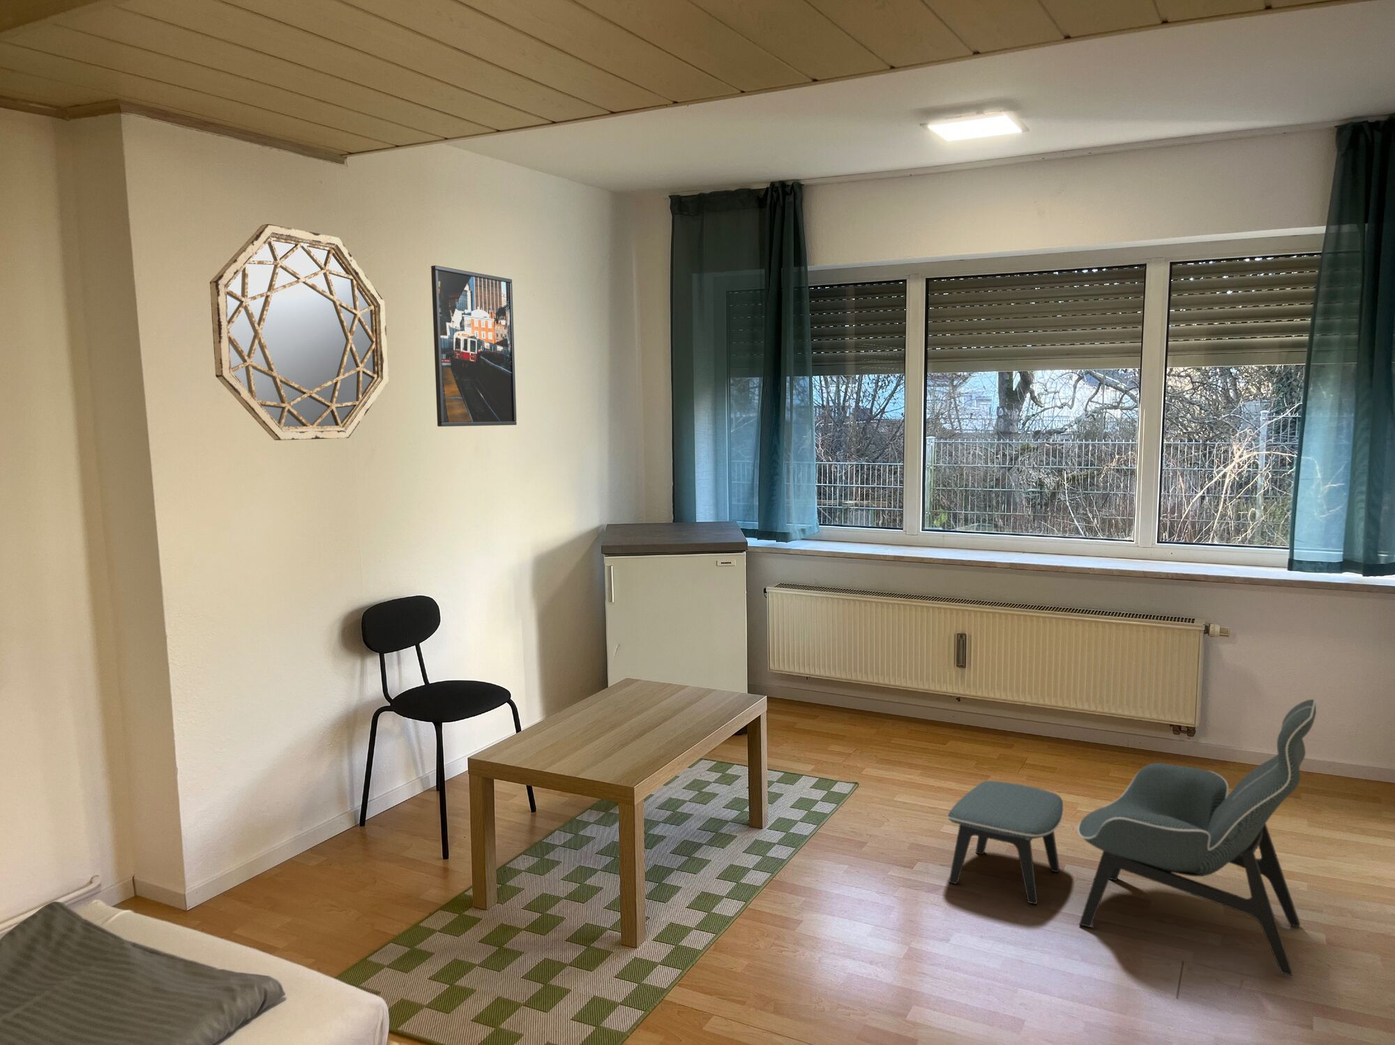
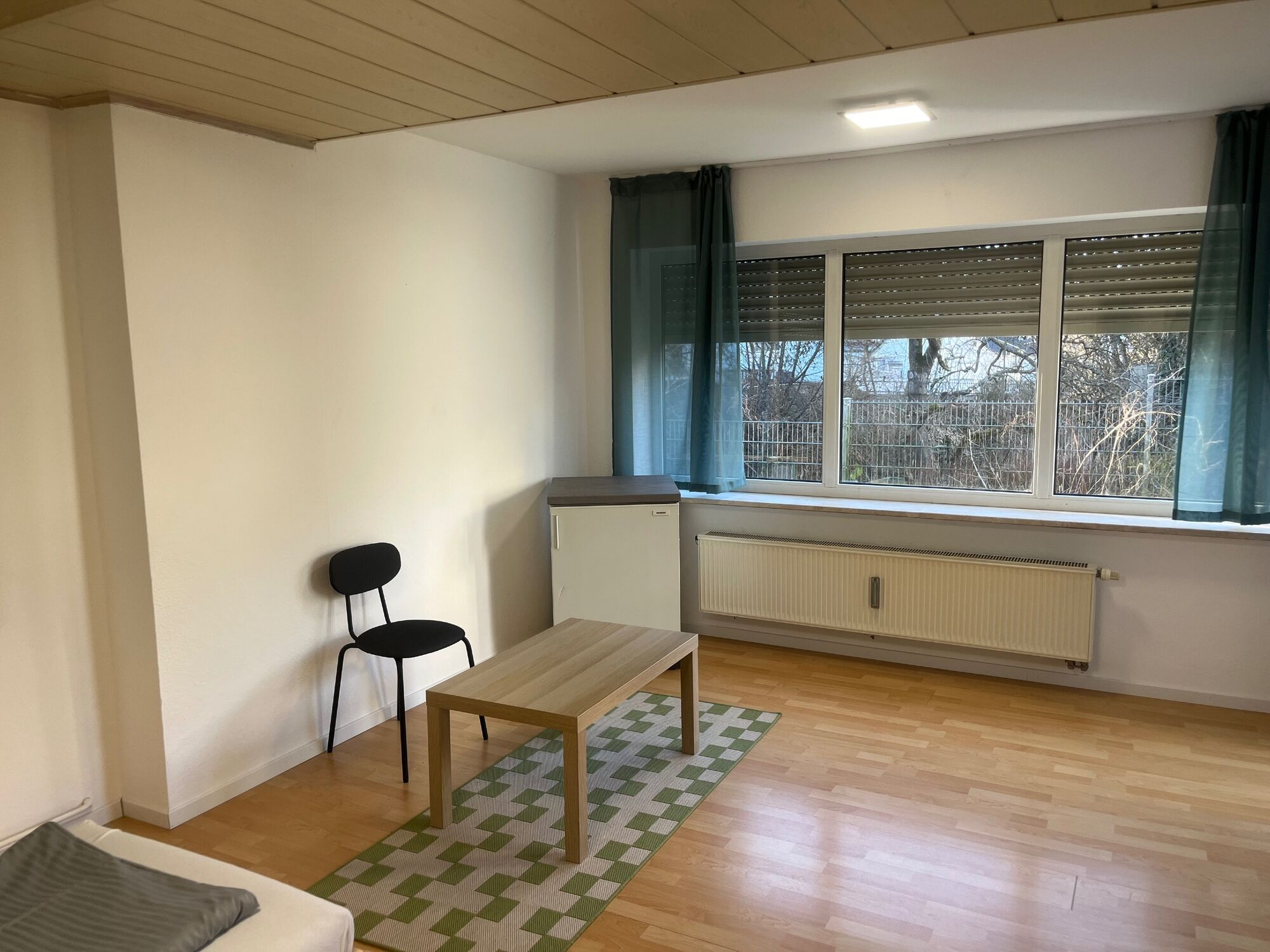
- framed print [431,265,517,427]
- lounge chair [947,699,1317,977]
- home mirror [209,224,389,441]
